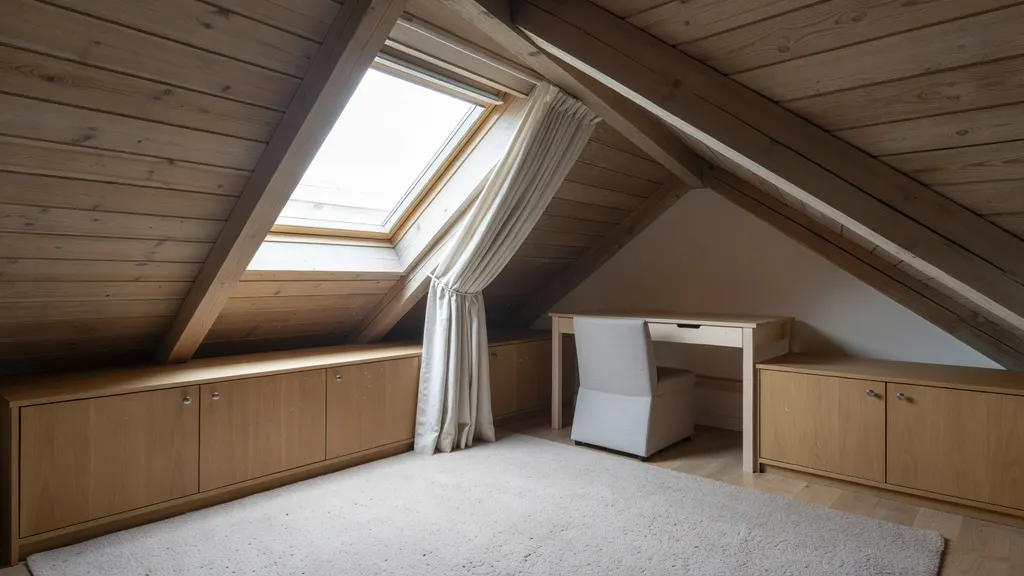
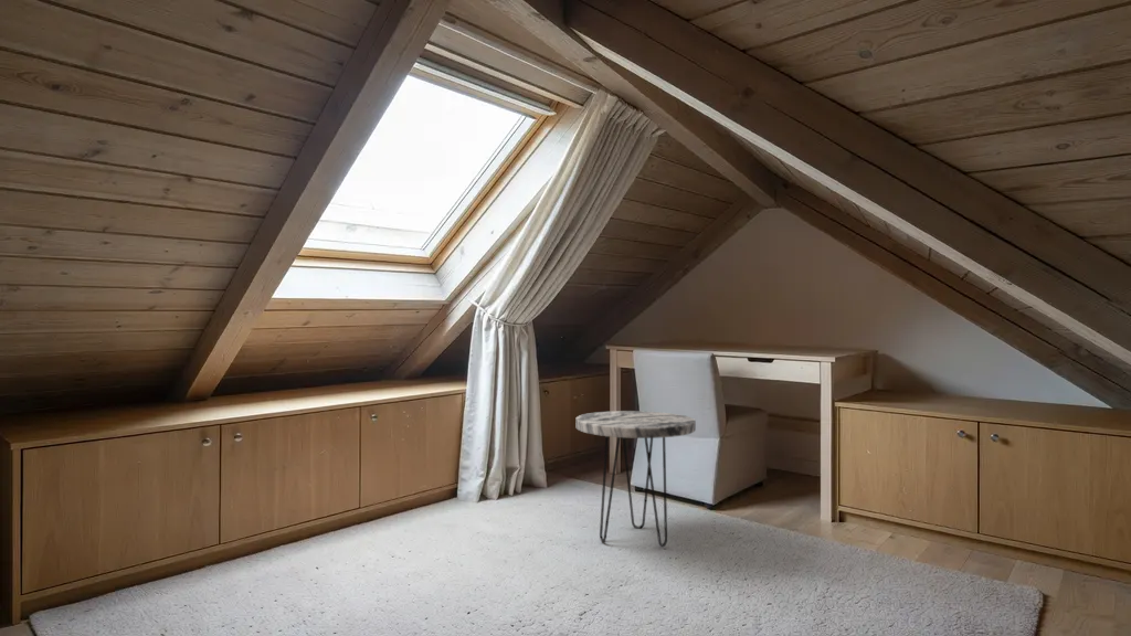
+ side table [575,410,697,548]
